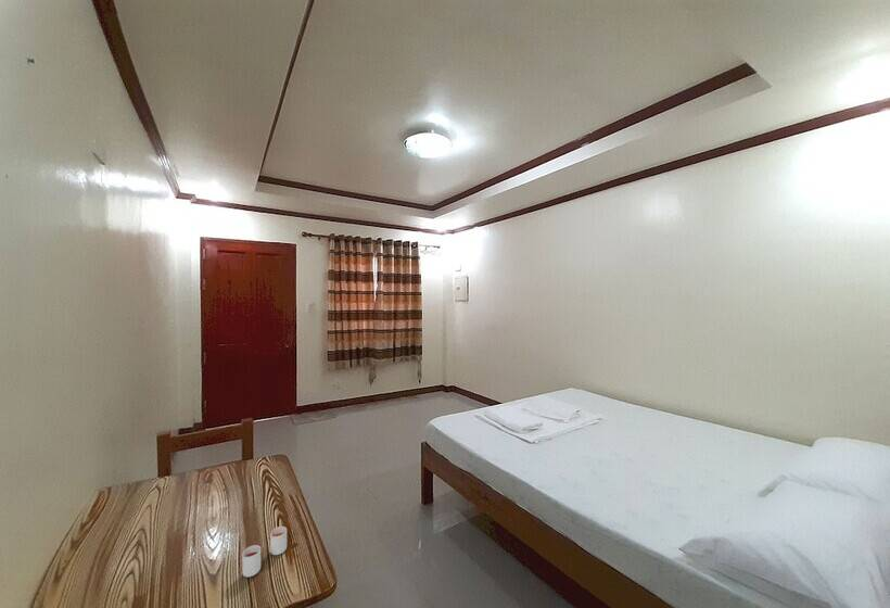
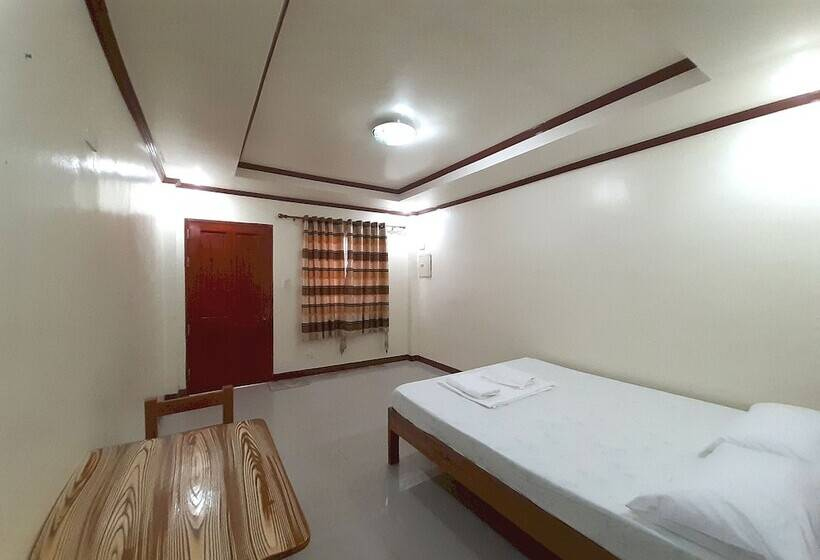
- drinking glass [241,525,288,578]
